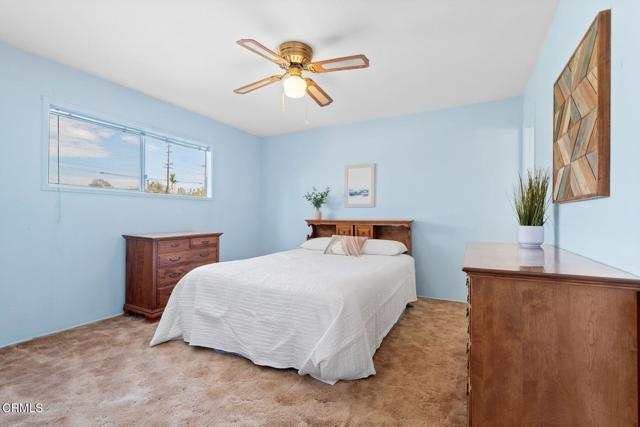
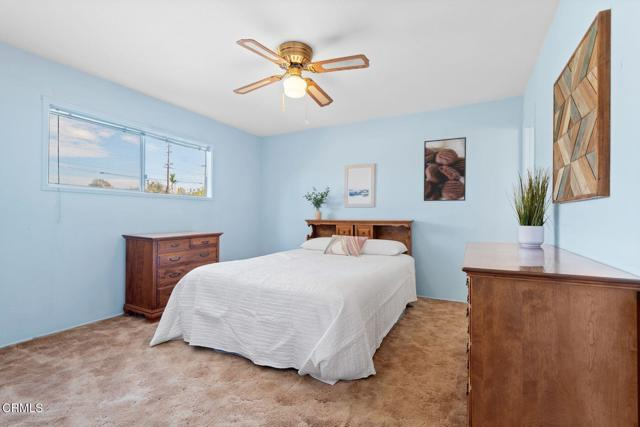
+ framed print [423,136,467,202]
